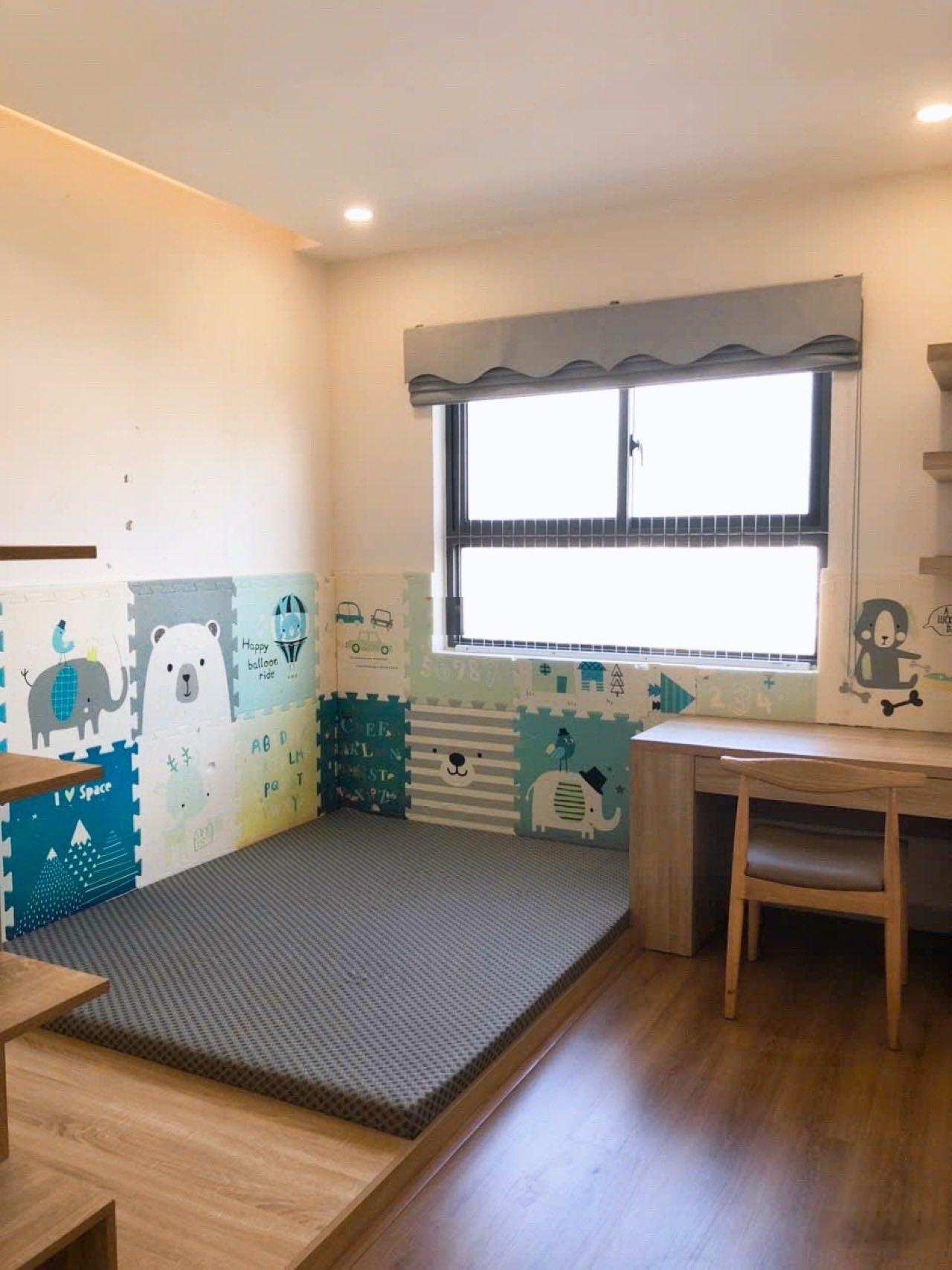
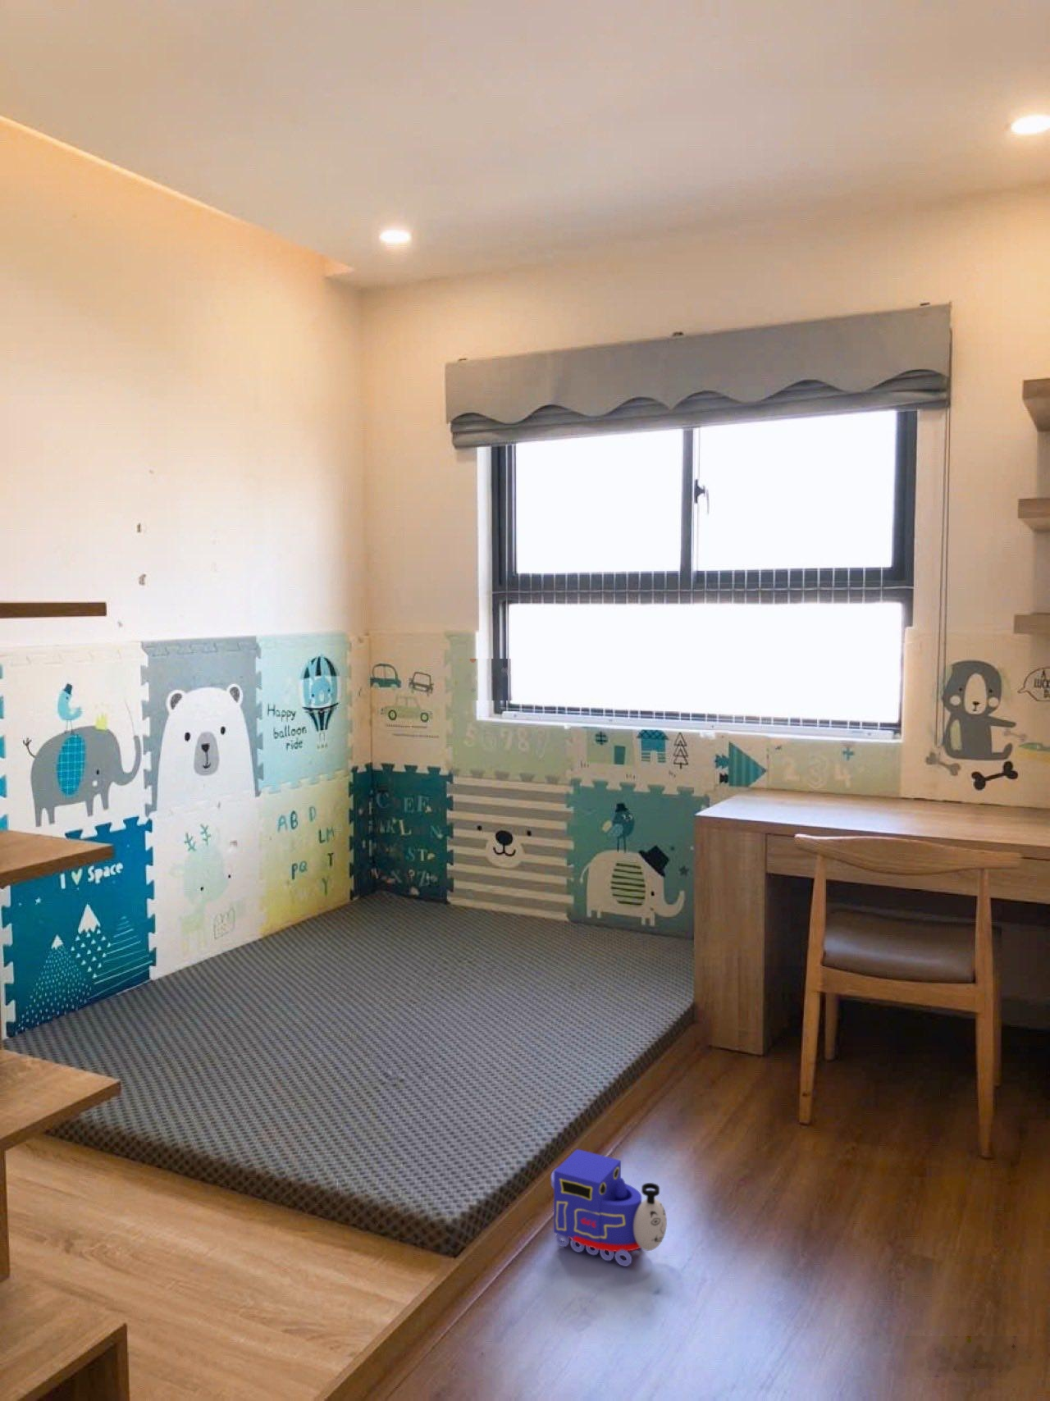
+ toy train [550,1148,667,1268]
